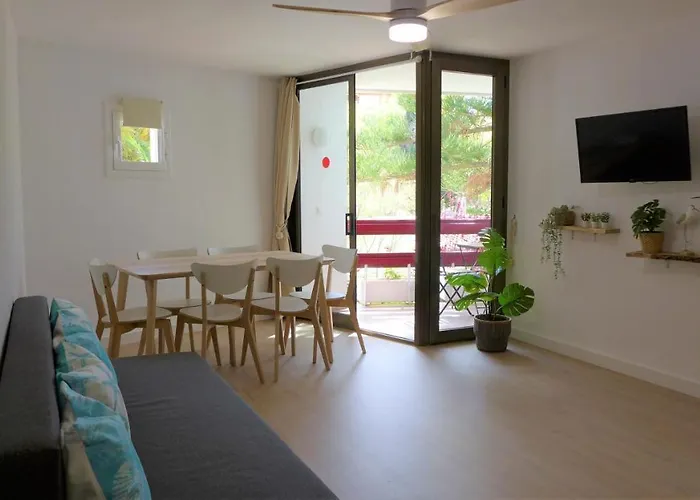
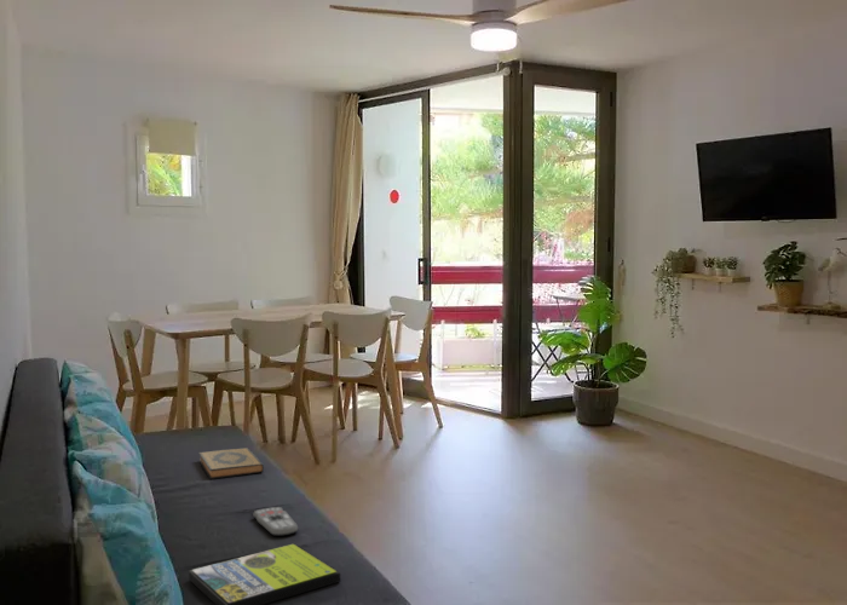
+ hardback book [198,446,265,480]
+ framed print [188,543,341,605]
+ remote control [252,506,299,537]
